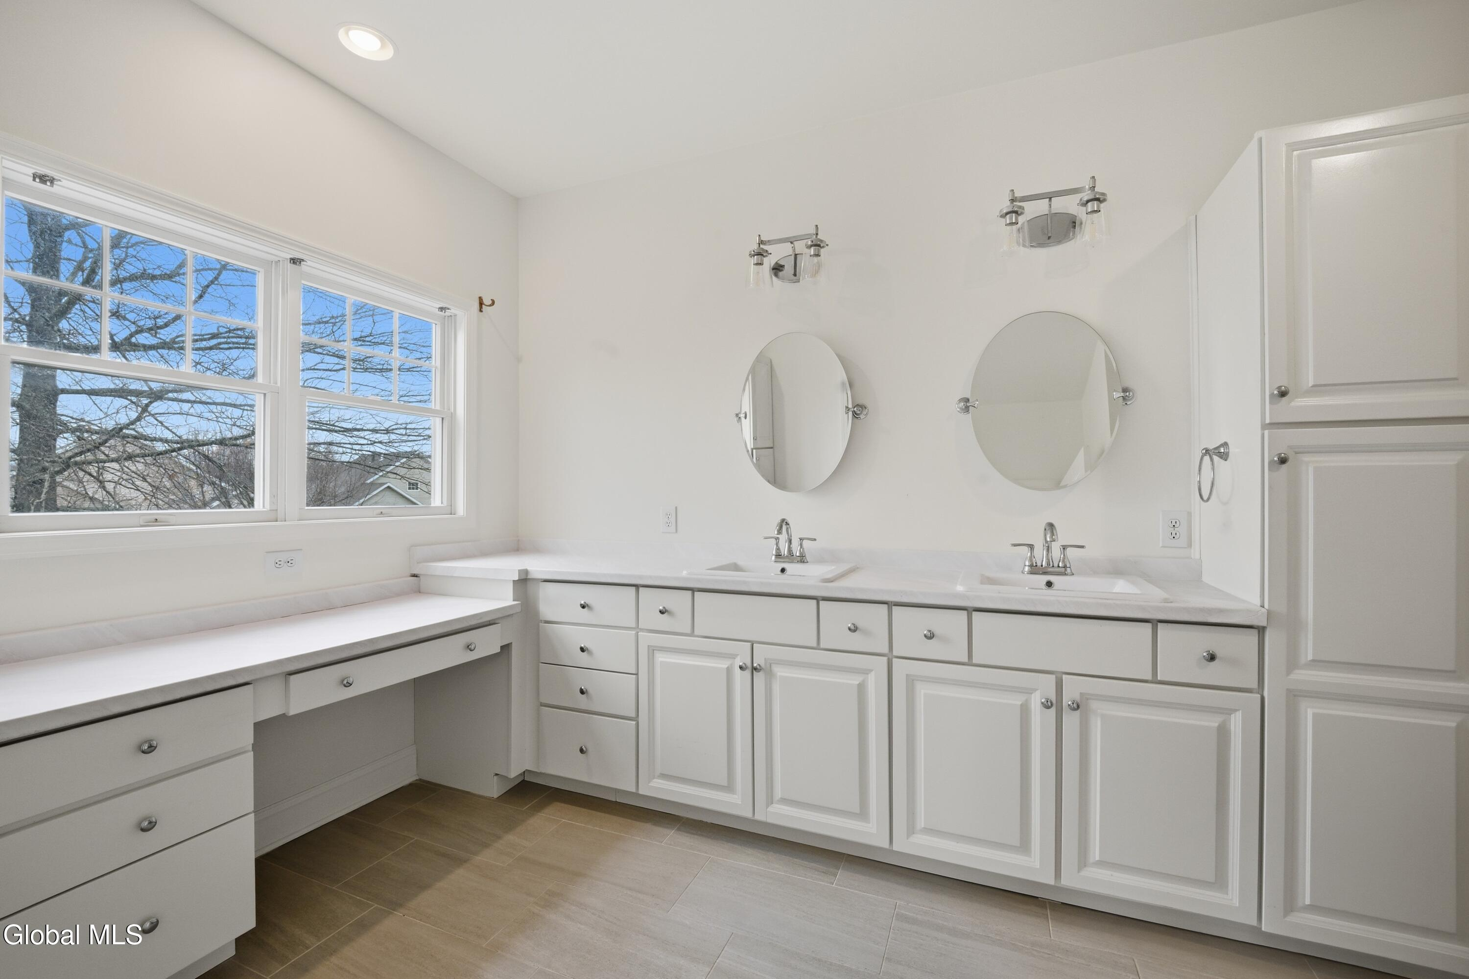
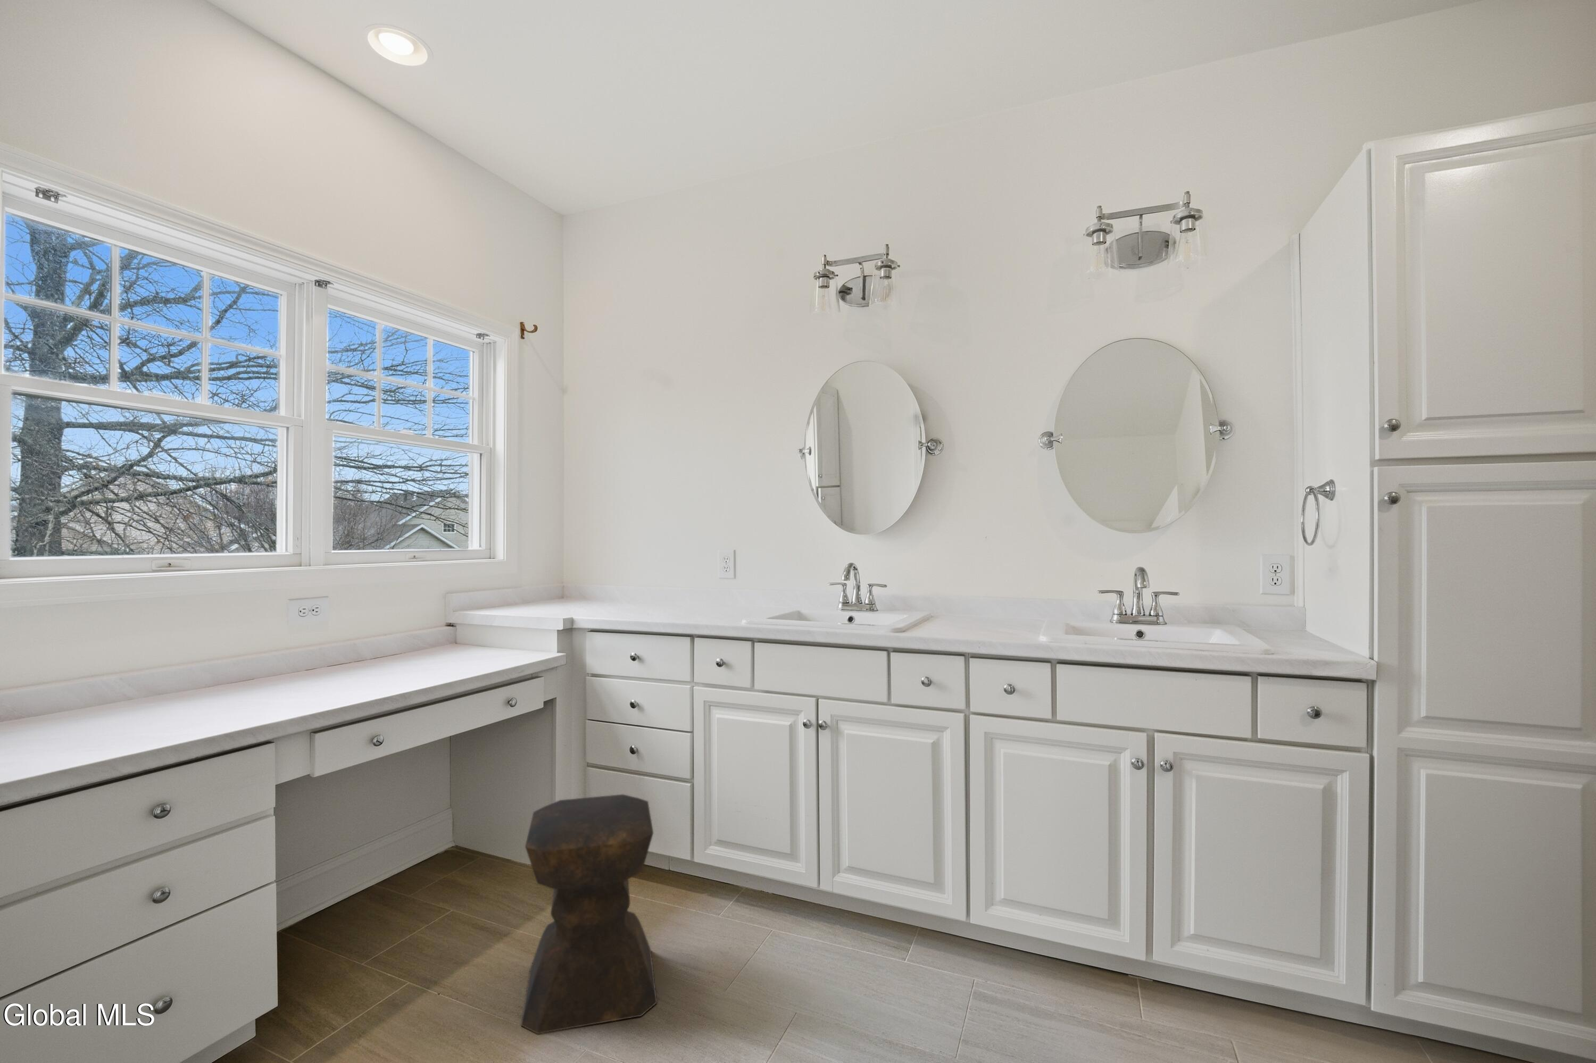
+ stool [520,794,657,1035]
